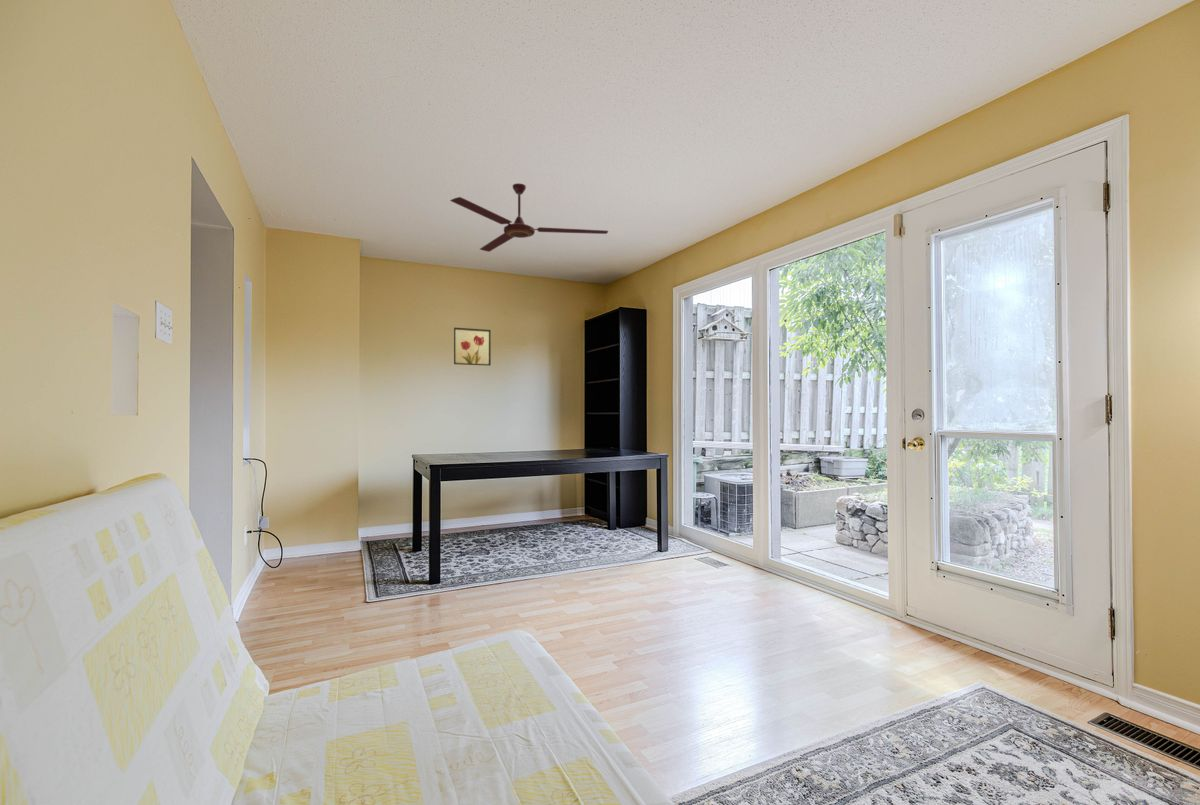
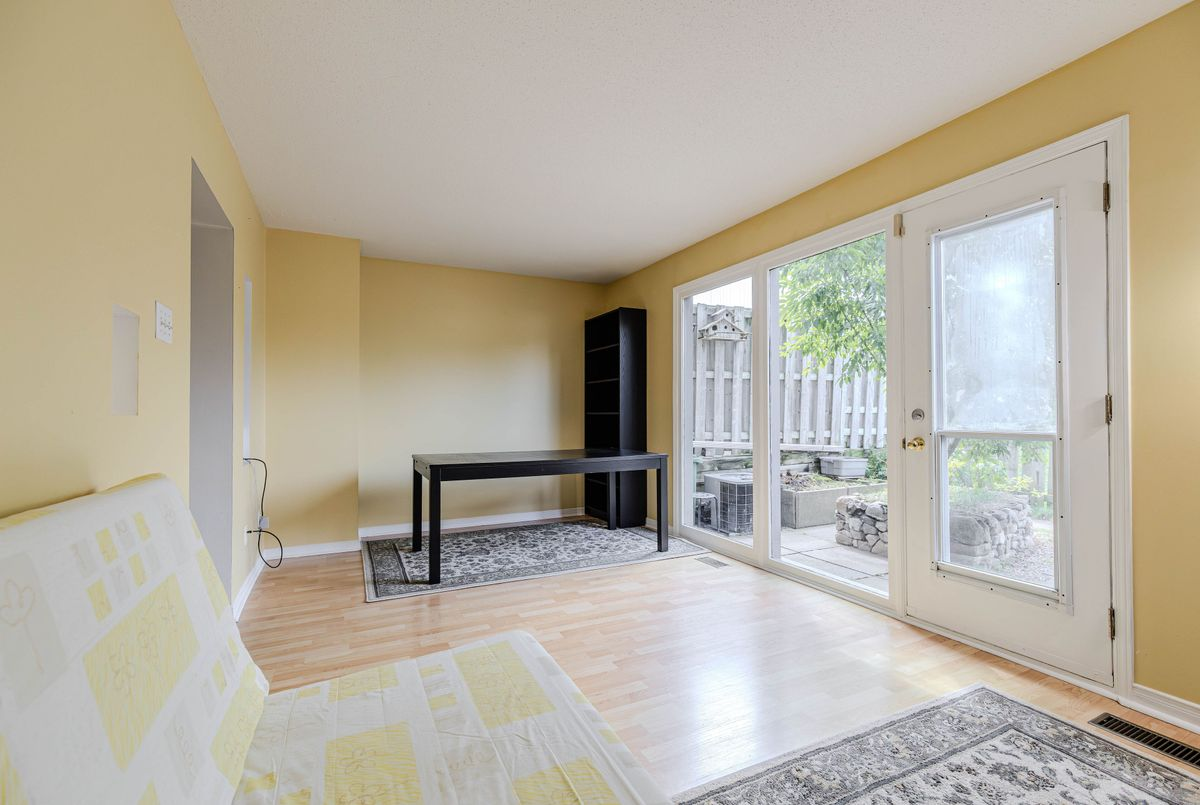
- ceiling fan [449,182,609,253]
- wall art [453,327,492,367]
